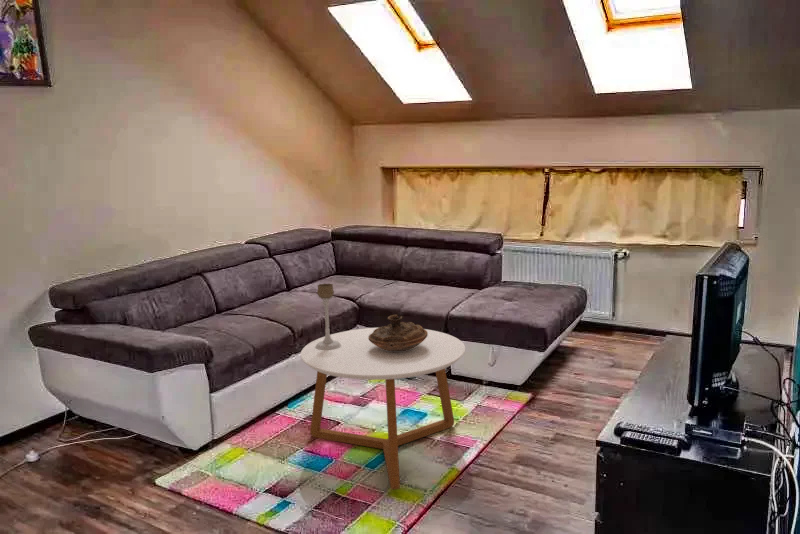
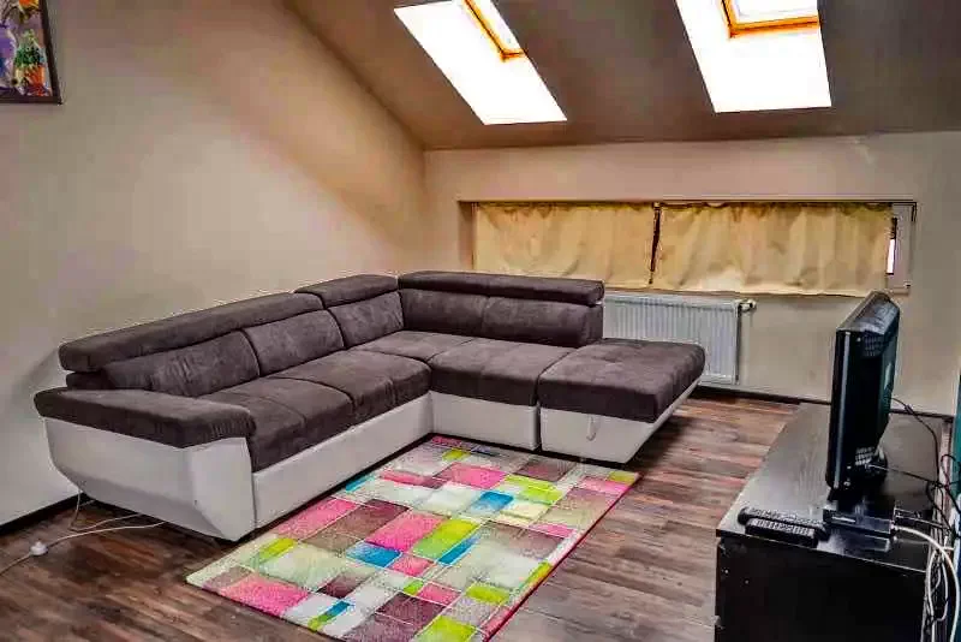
- candle holder [315,282,341,350]
- coffee table [300,327,466,491]
- decorative bowl [368,314,428,351]
